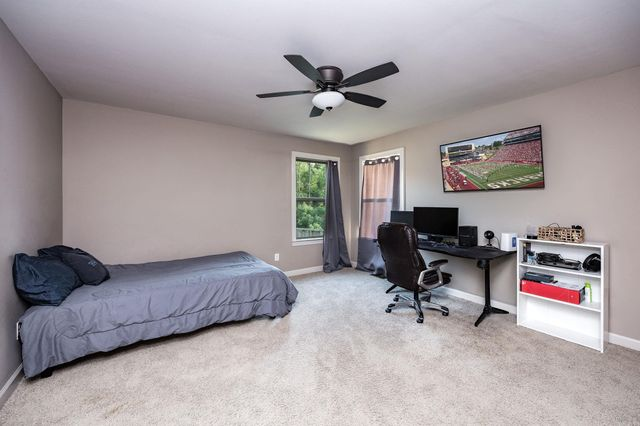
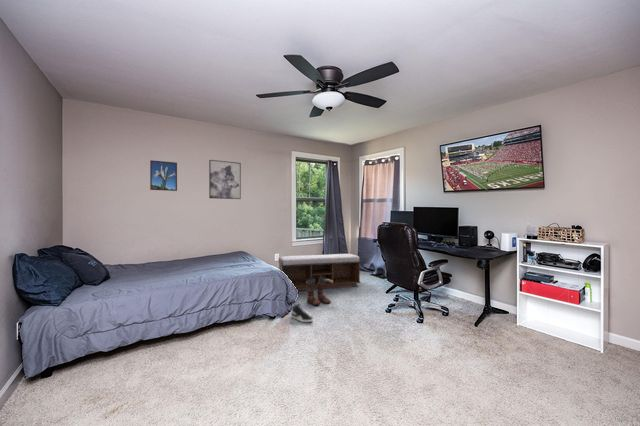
+ boots [306,276,334,306]
+ wall art [208,159,242,200]
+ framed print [149,159,178,192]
+ bench [278,253,361,291]
+ sneaker [290,303,314,323]
